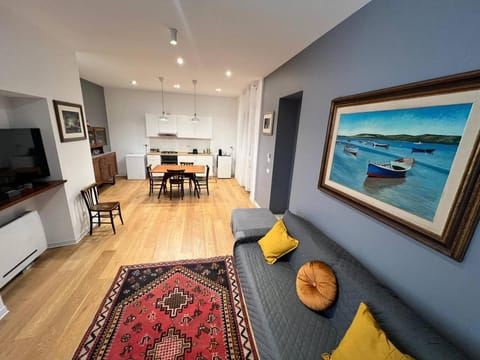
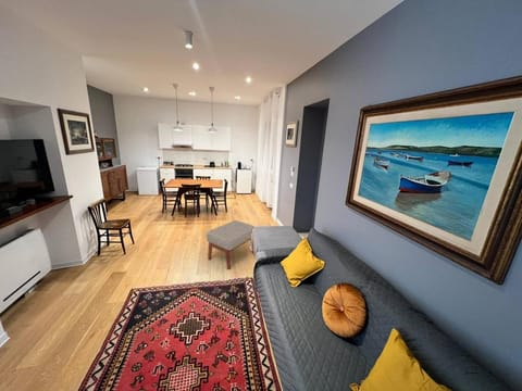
+ ottoman [206,219,256,270]
